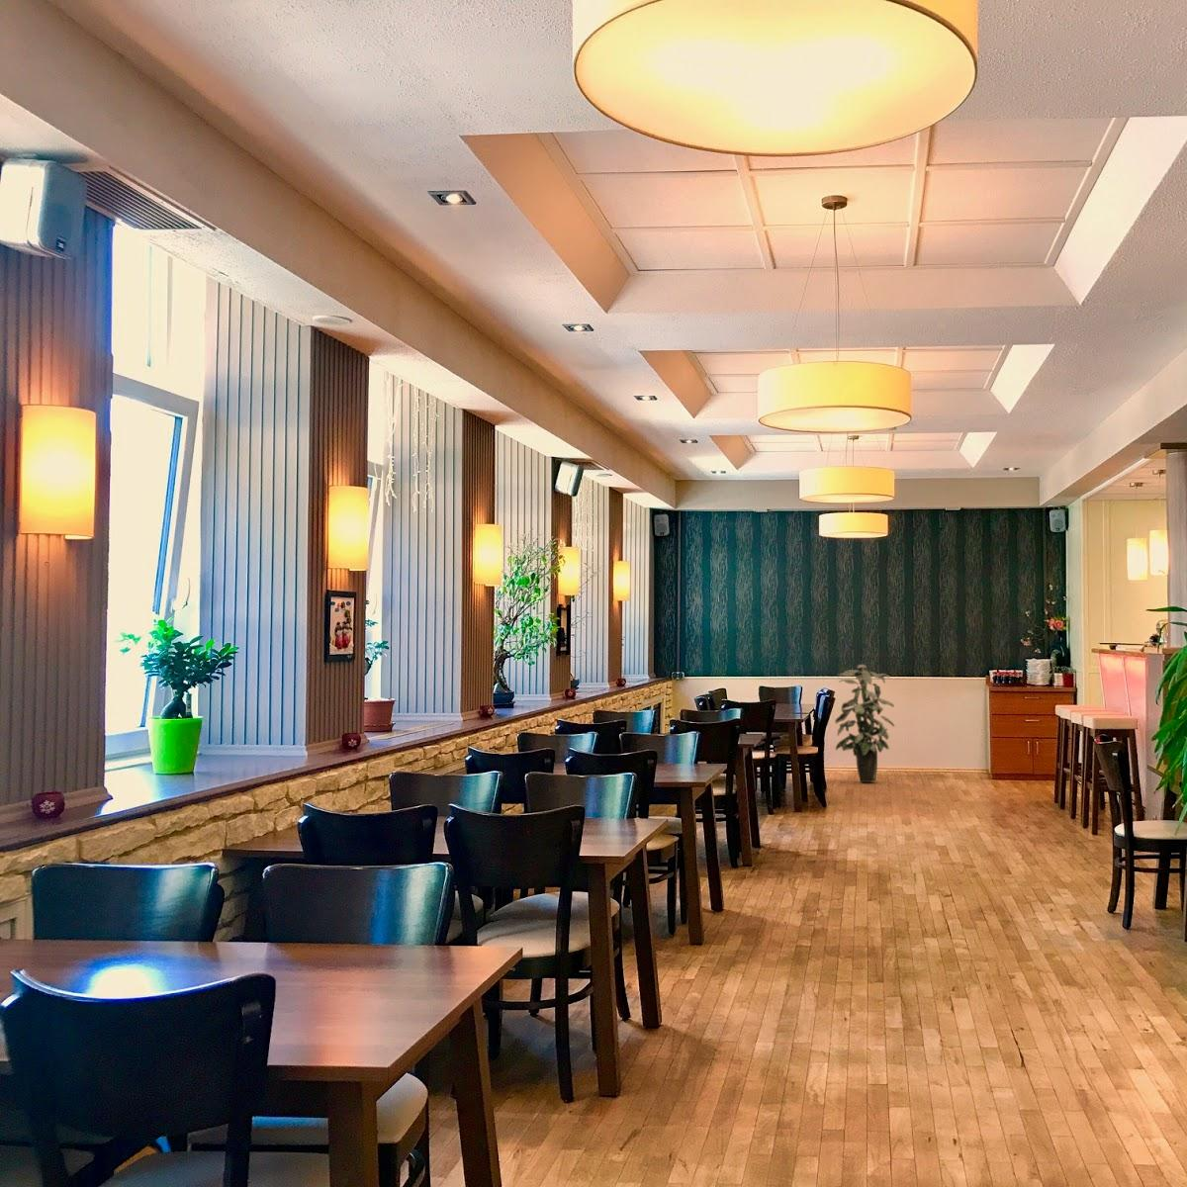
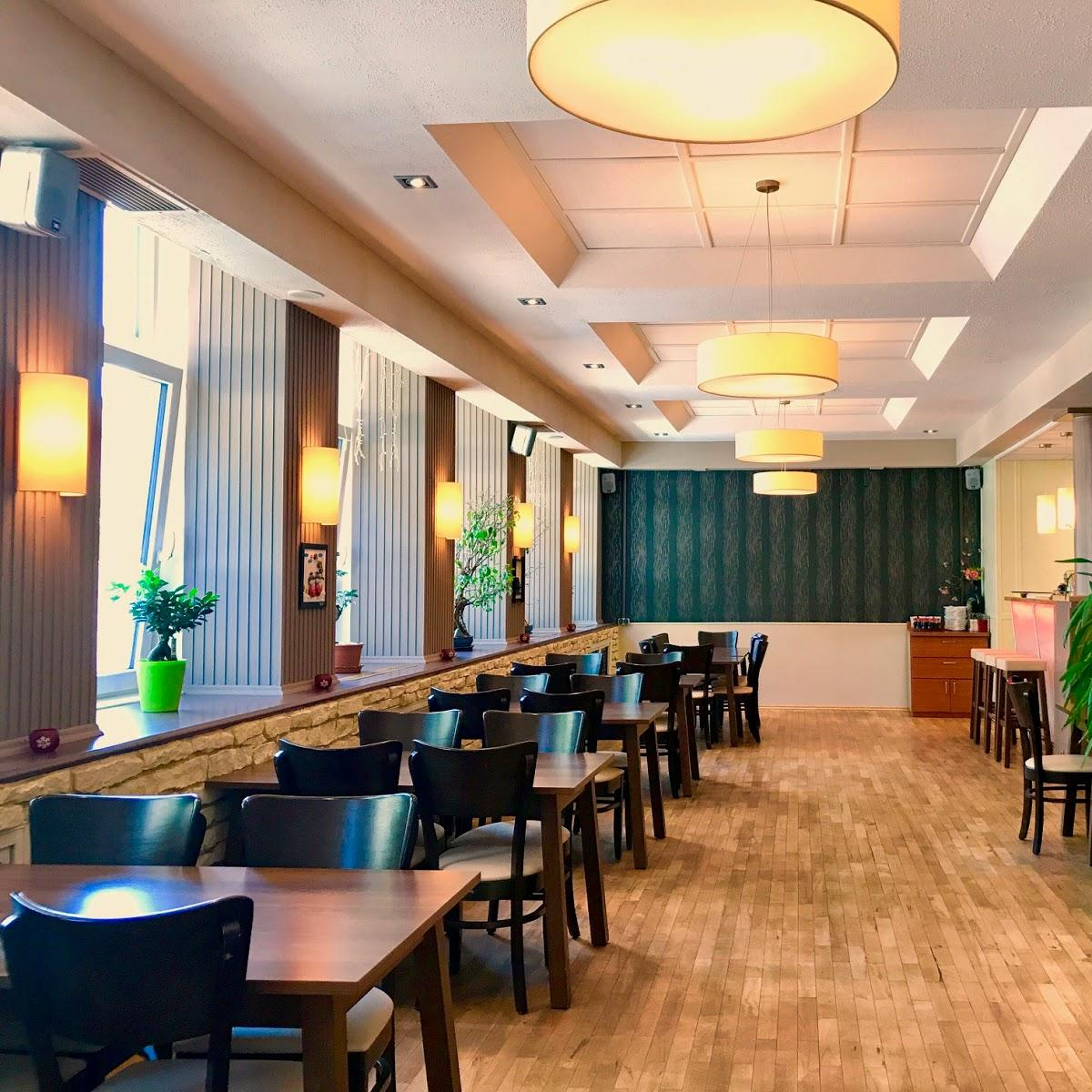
- indoor plant [834,664,896,783]
